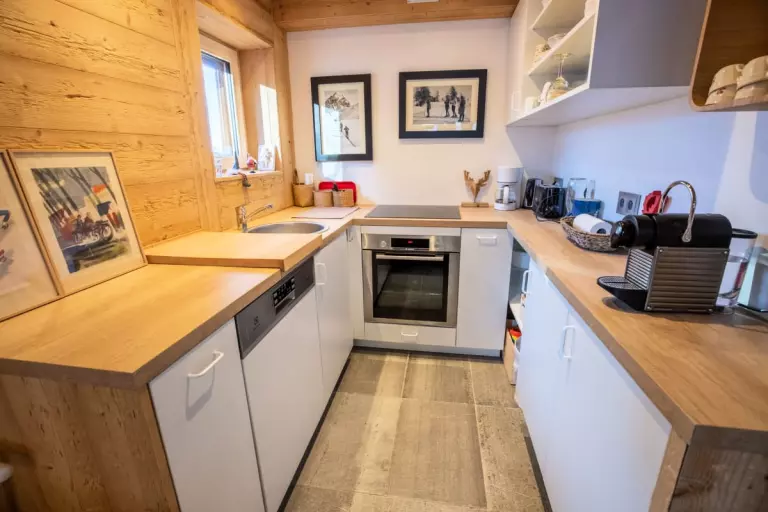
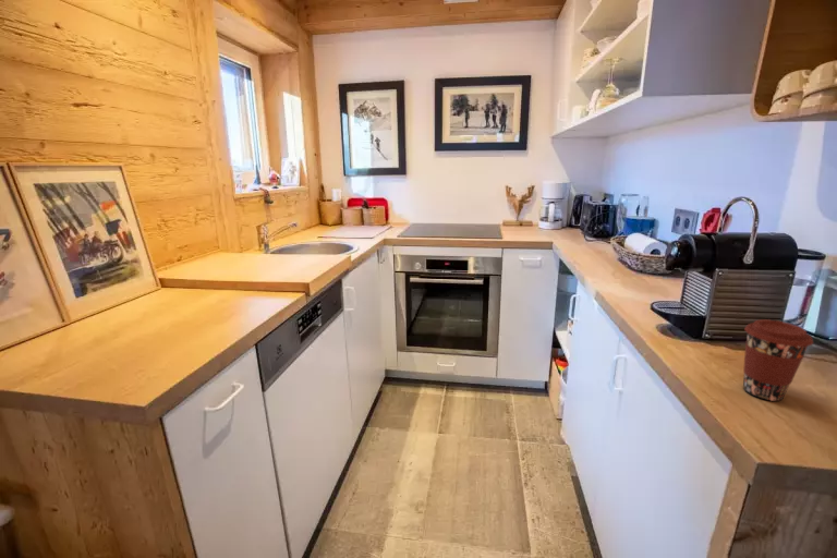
+ coffee cup [742,318,814,402]
